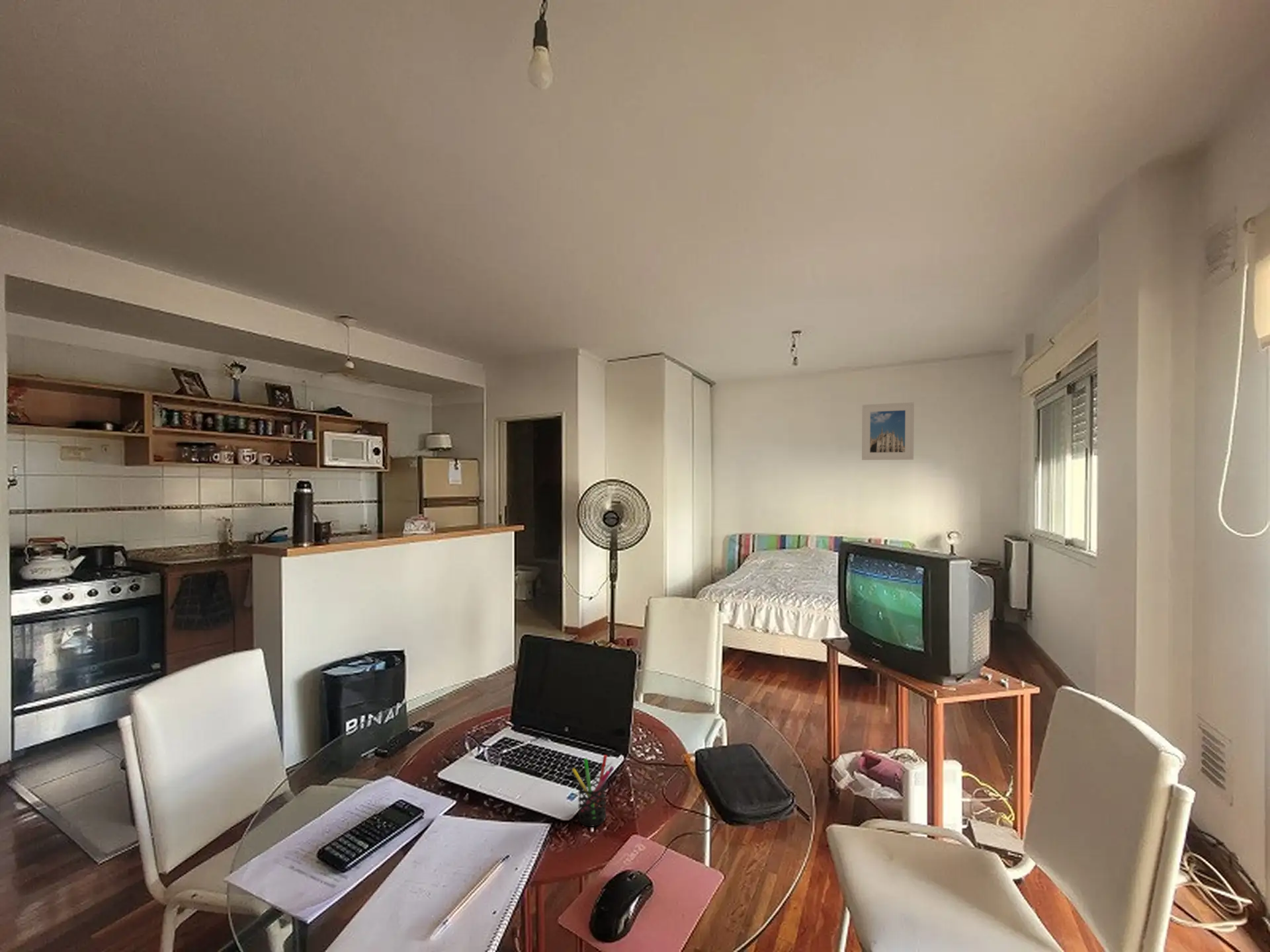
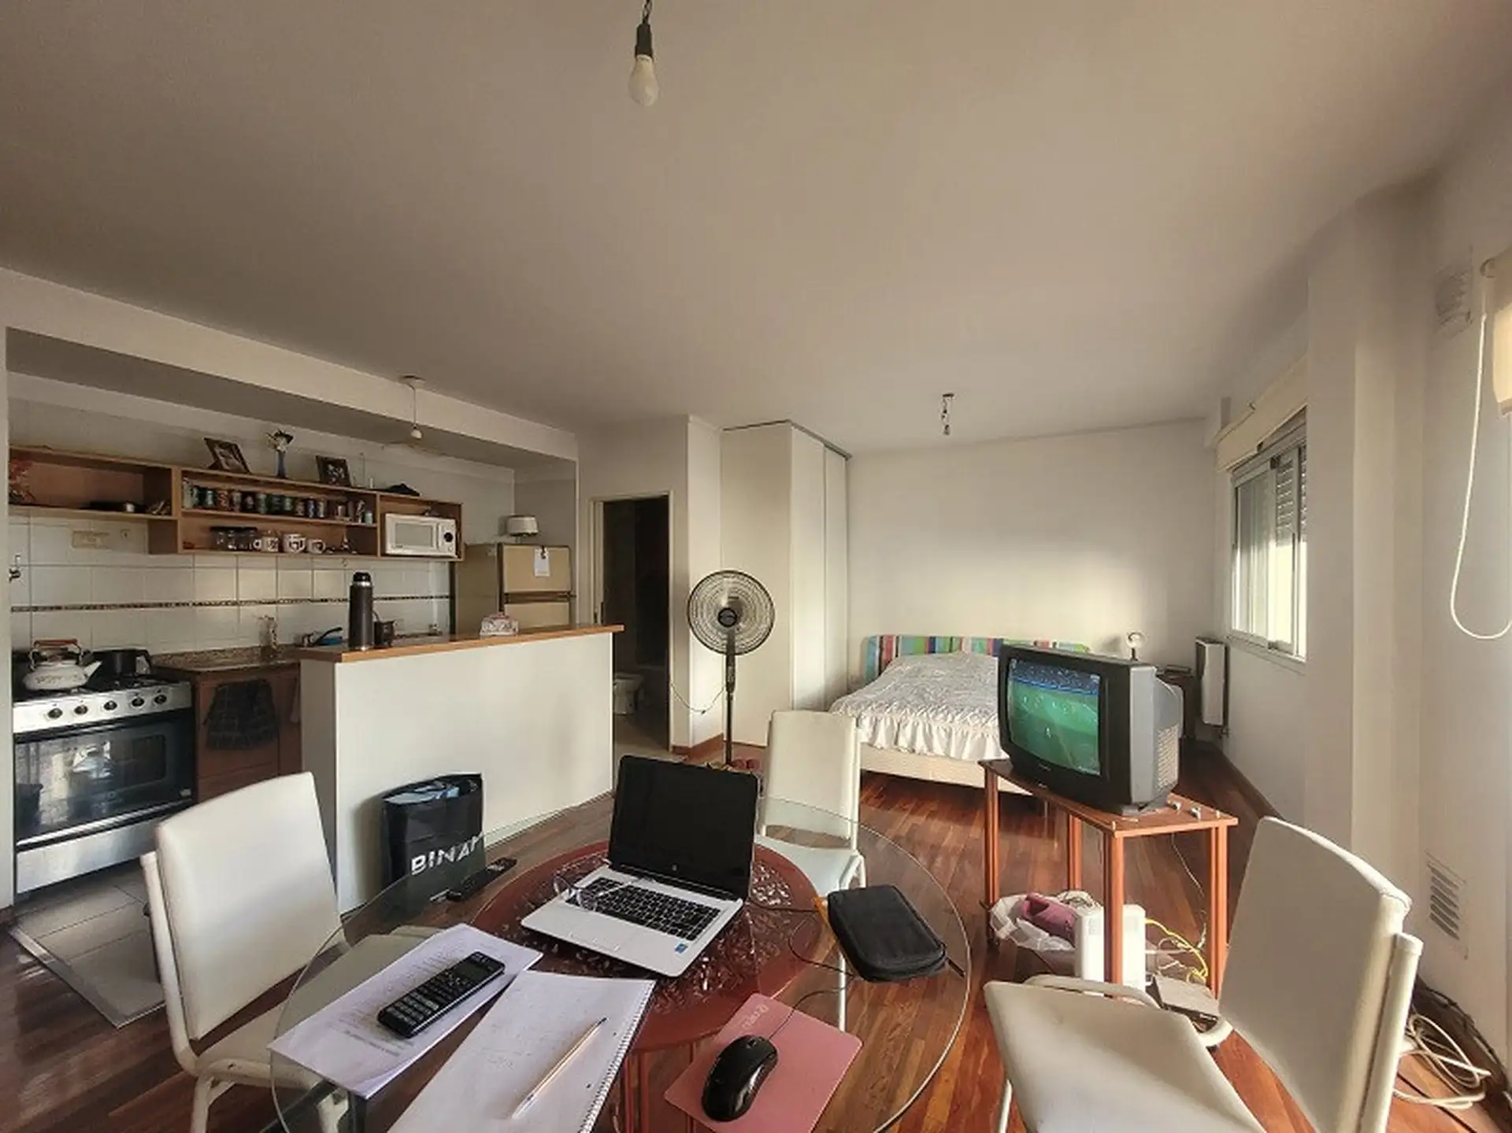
- pen holder [572,754,614,827]
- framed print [861,402,915,461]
